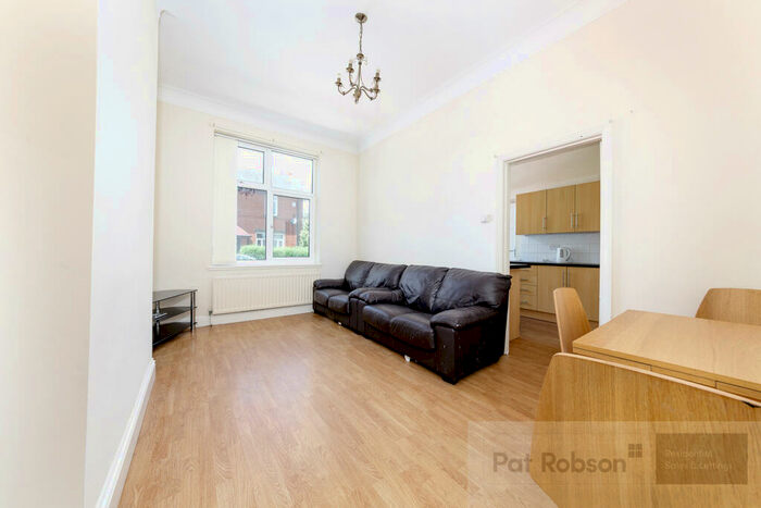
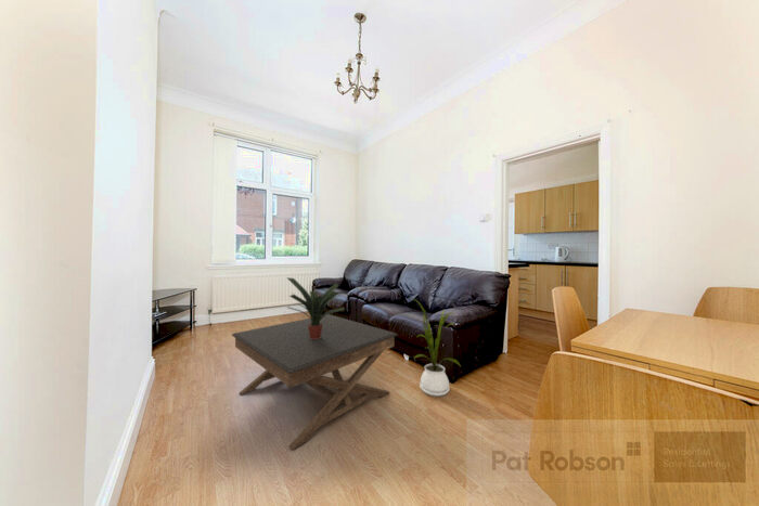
+ house plant [413,298,461,398]
+ potted plant [285,276,346,339]
+ coffee table [231,314,399,452]
